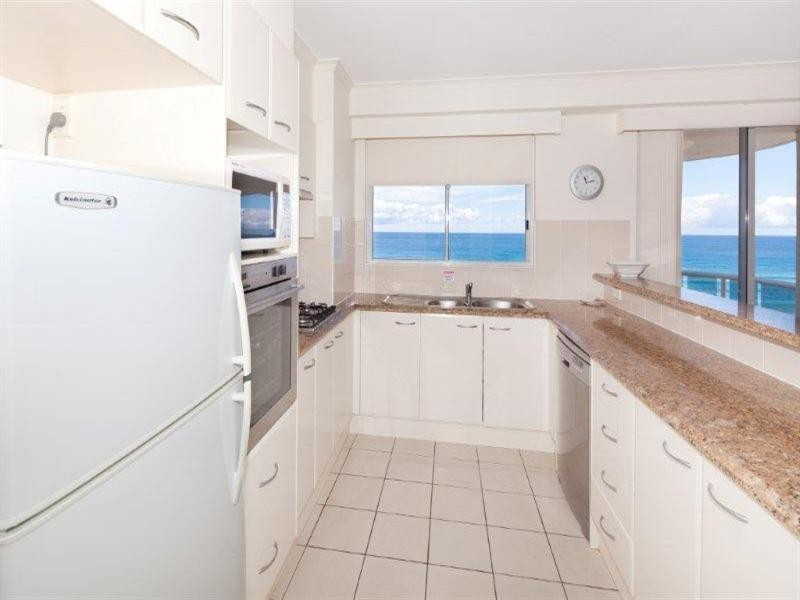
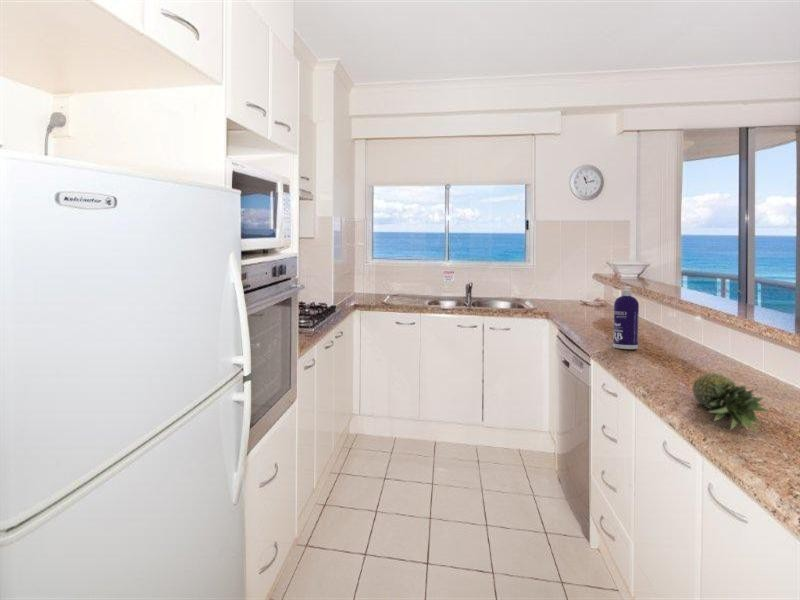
+ fruit [691,372,772,436]
+ spray bottle [612,285,640,350]
